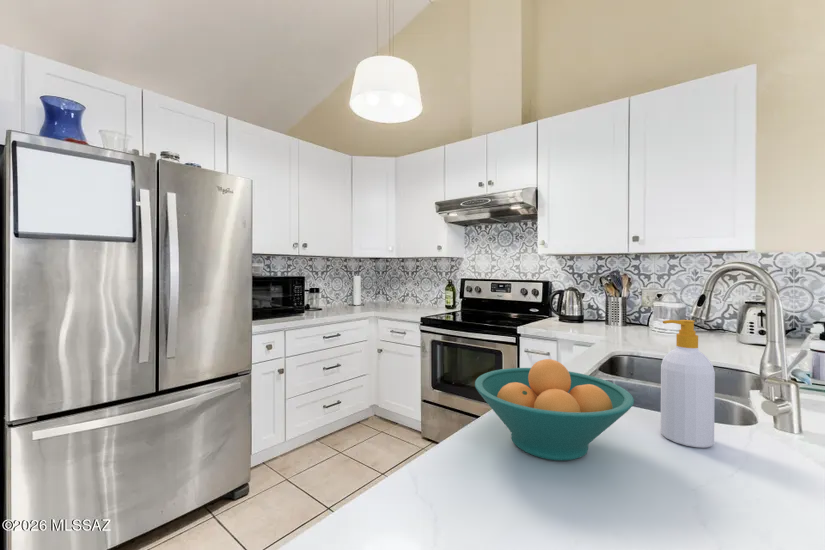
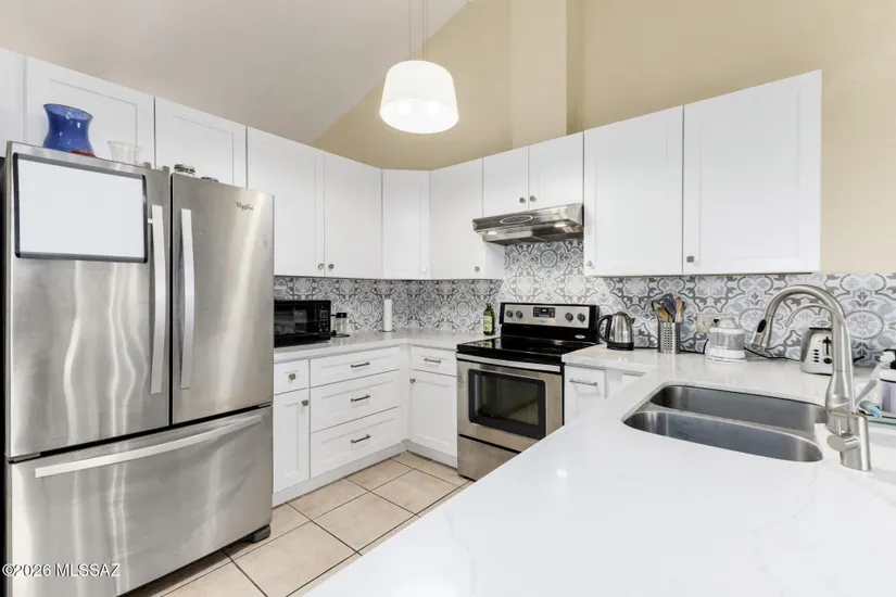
- soap bottle [660,319,716,449]
- fruit bowl [474,358,635,462]
